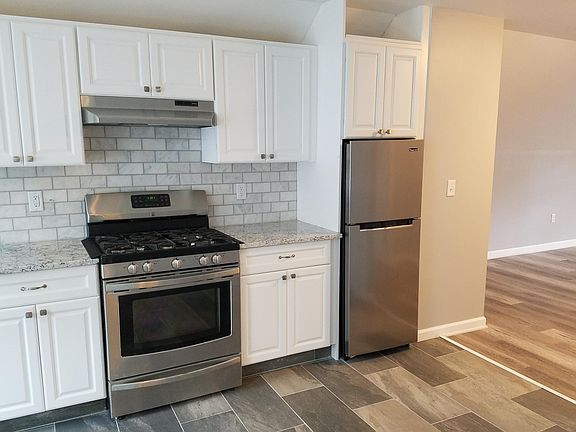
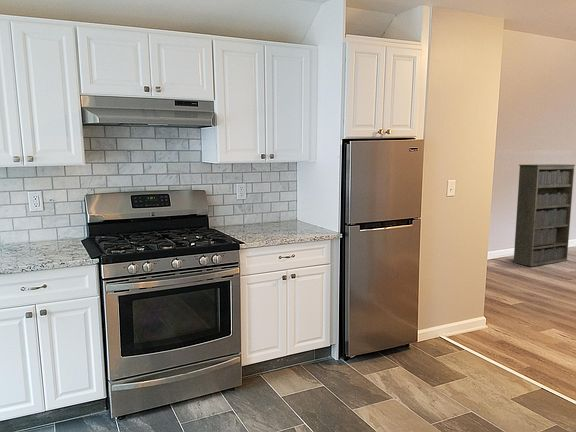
+ bookshelf [513,163,576,267]
